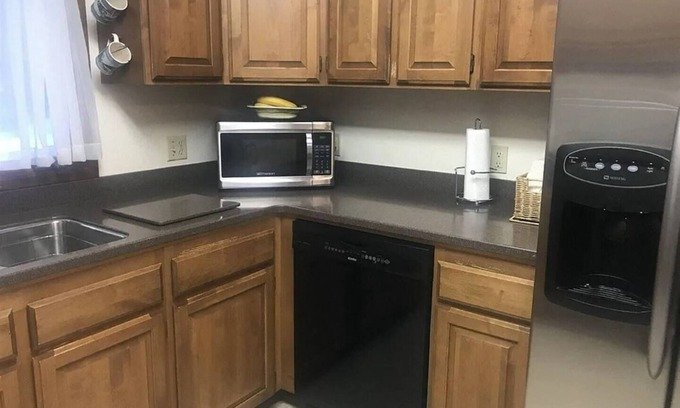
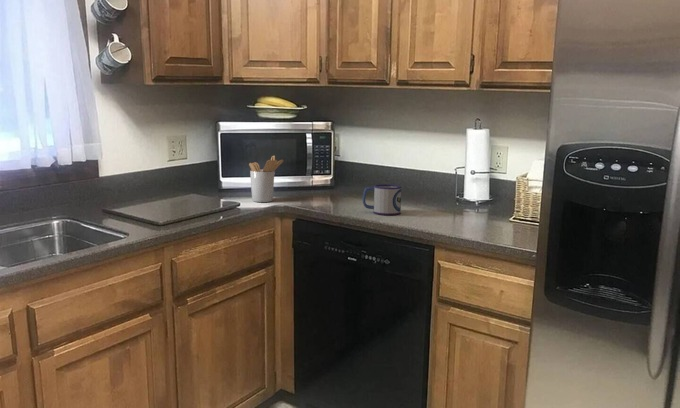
+ utensil holder [248,155,284,203]
+ mug [362,183,402,216]
